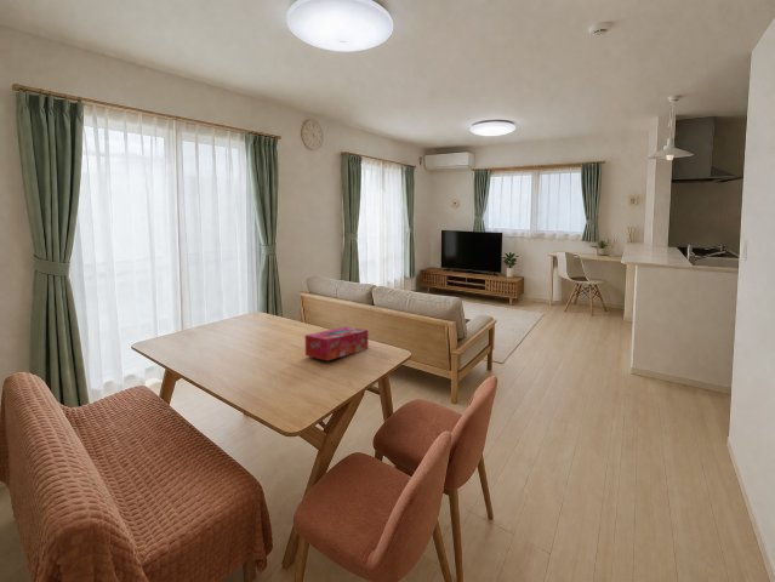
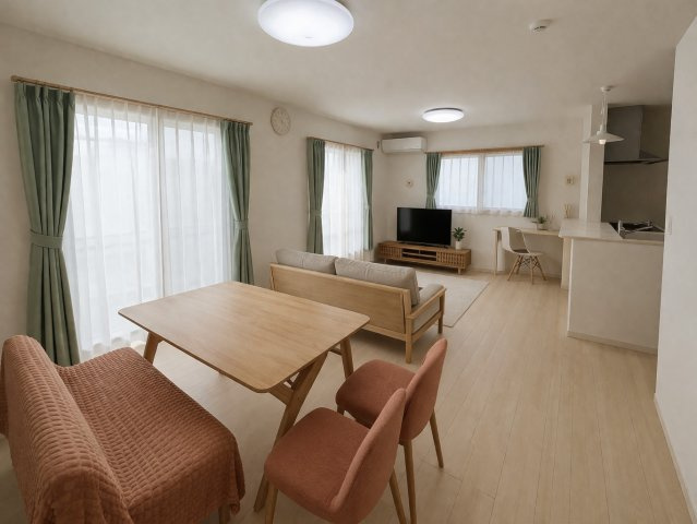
- tissue box [304,326,369,361]
